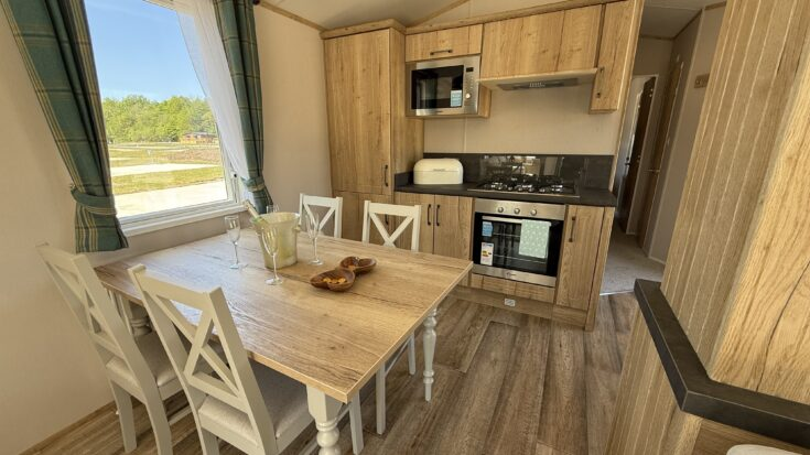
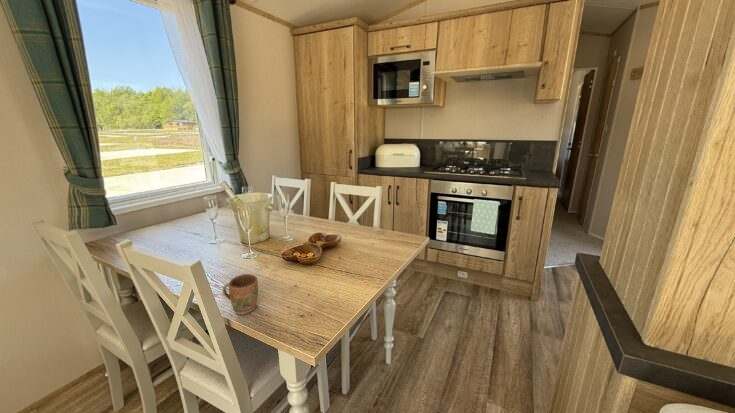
+ mug [222,273,259,316]
